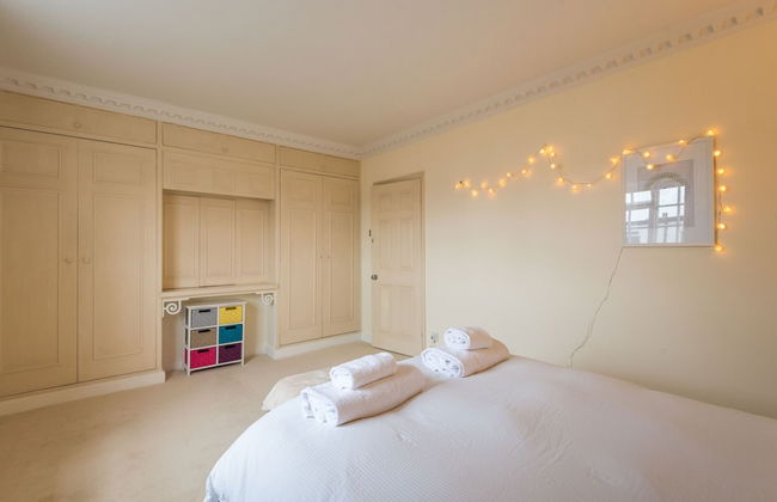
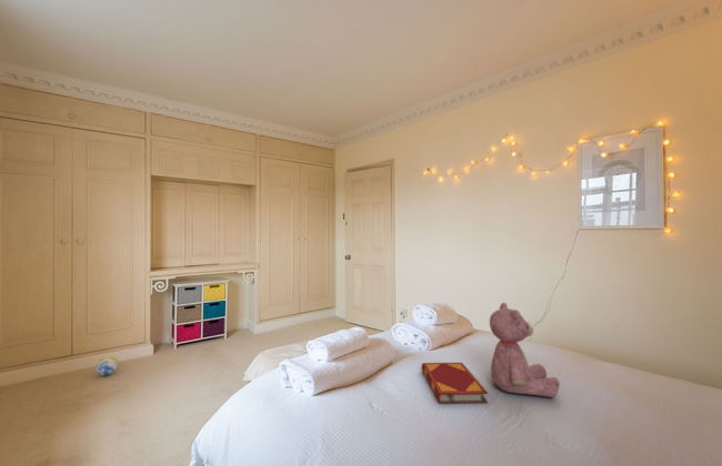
+ teddy bear [489,302,561,398]
+ decorative ball [94,356,119,376]
+ hardback book [421,362,489,405]
